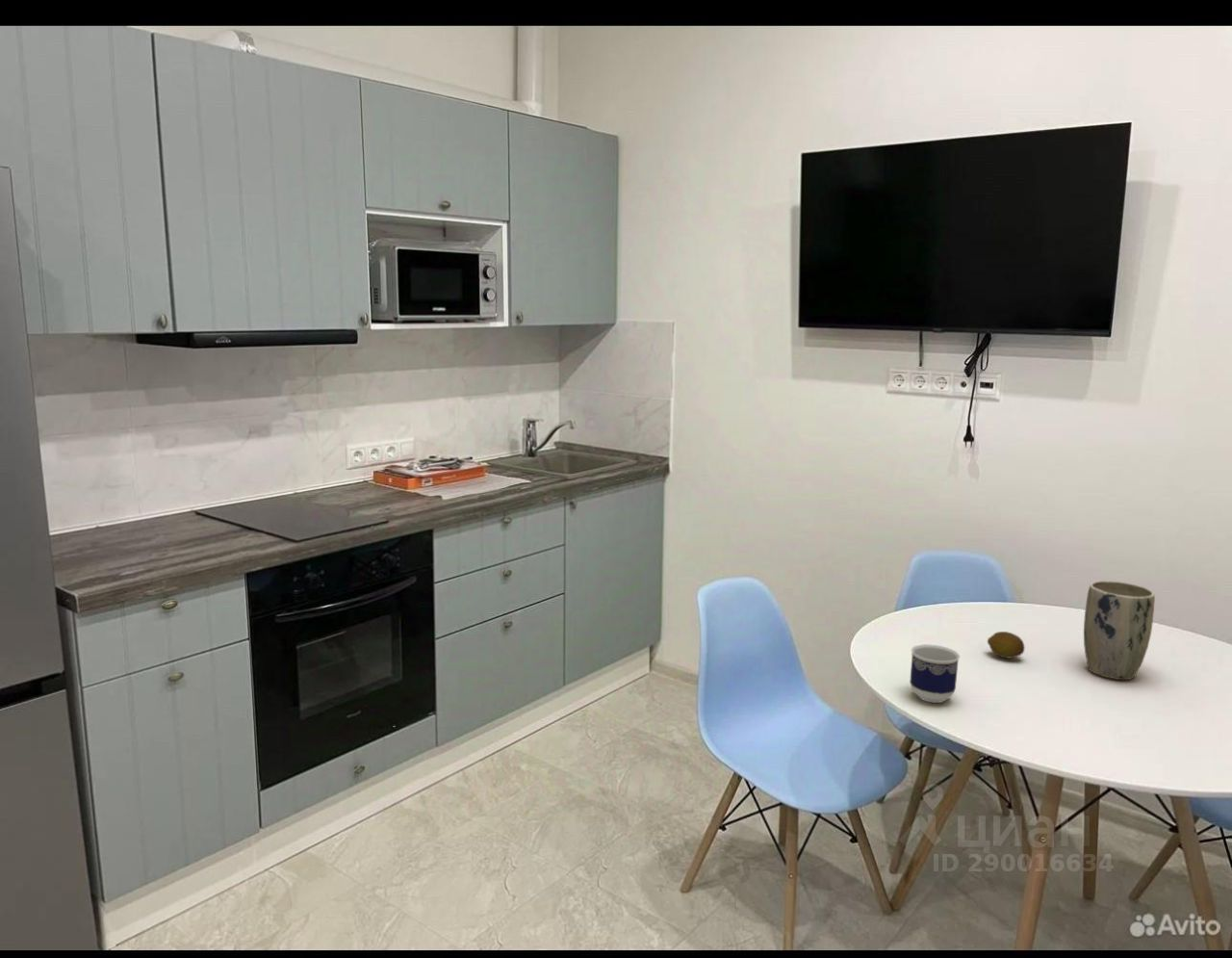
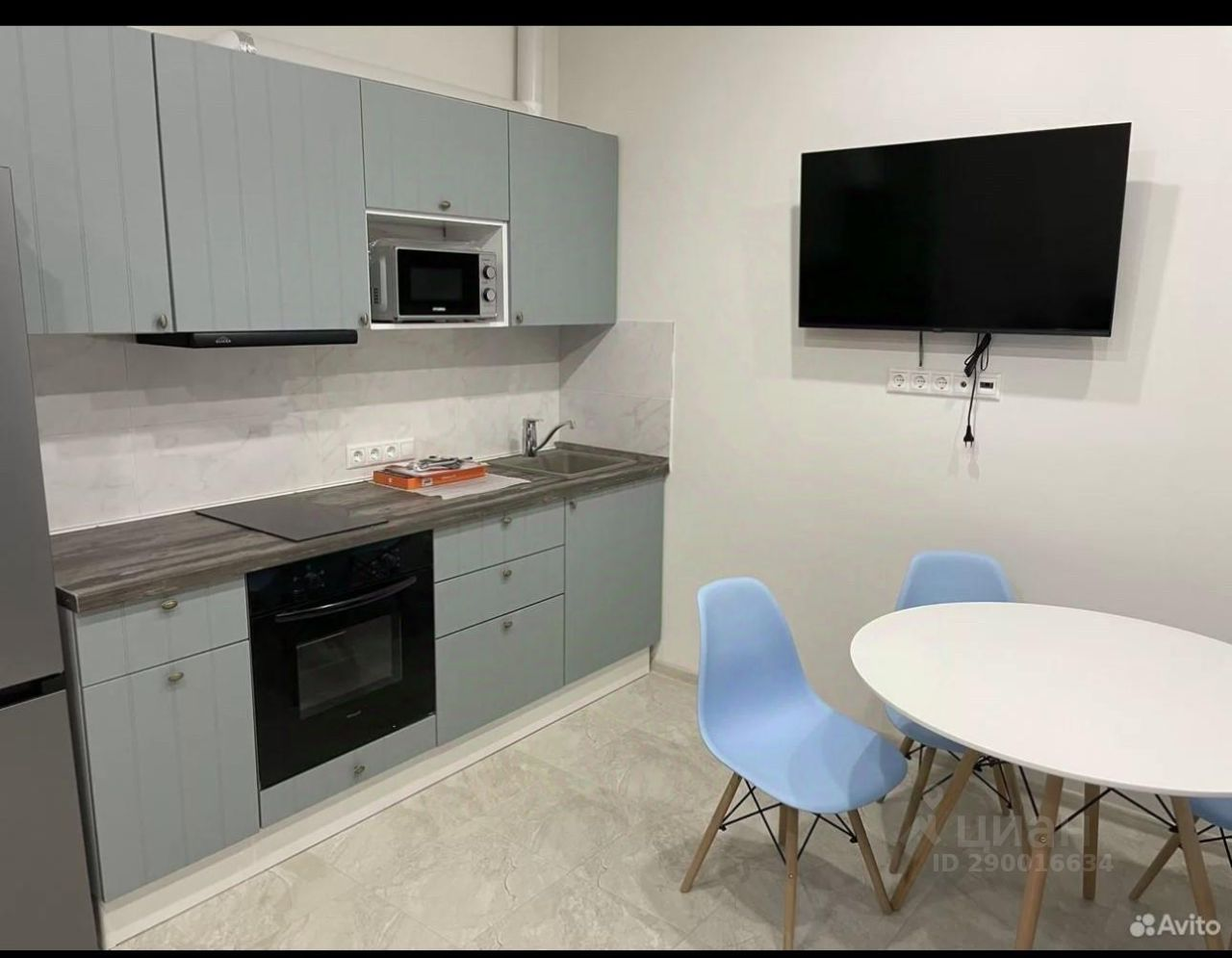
- fruit [987,631,1025,660]
- cup [909,643,962,704]
- plant pot [1083,580,1156,681]
